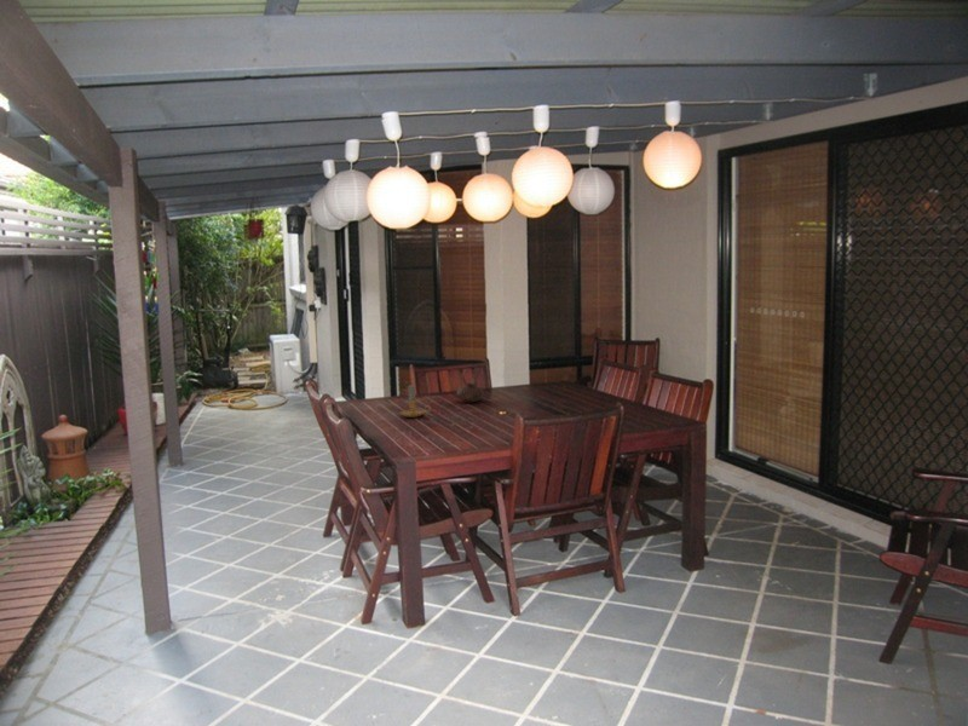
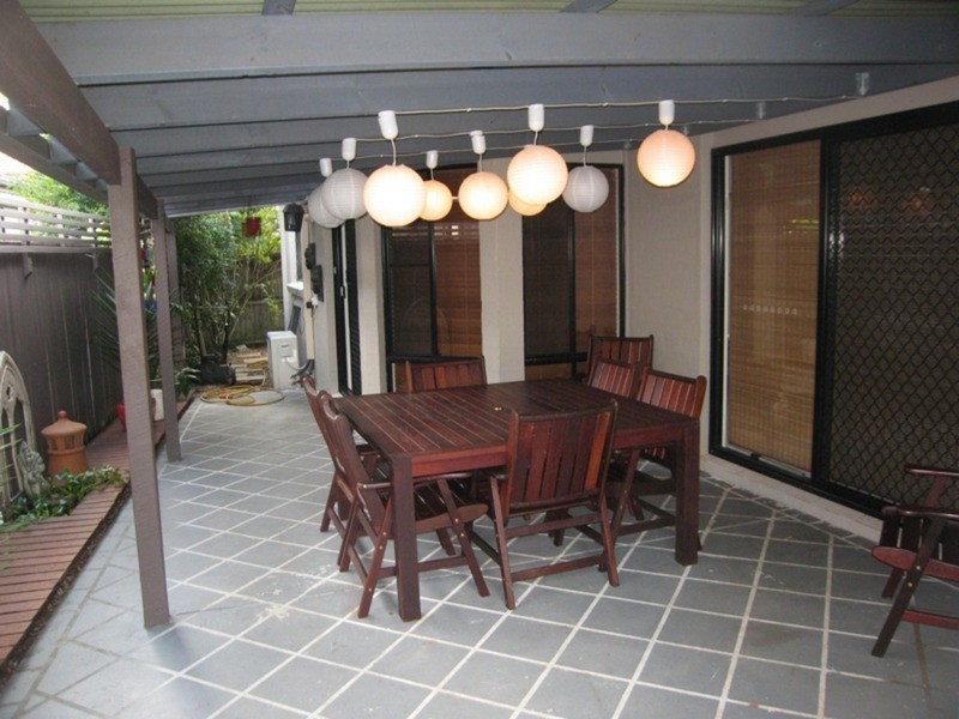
- teapot [455,368,485,403]
- candle [399,384,432,419]
